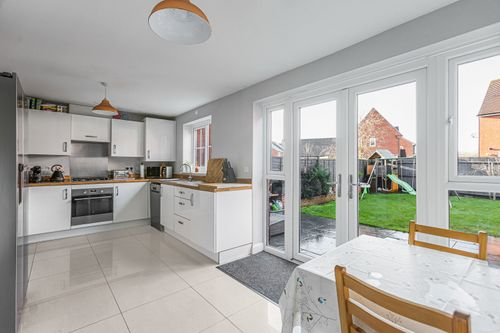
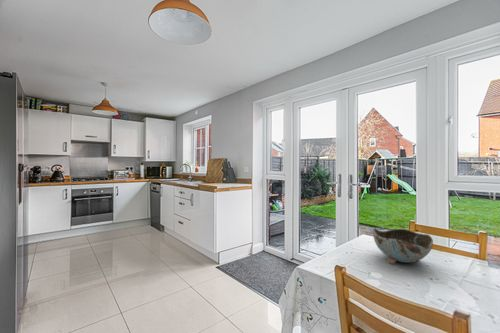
+ bowl [372,227,434,265]
